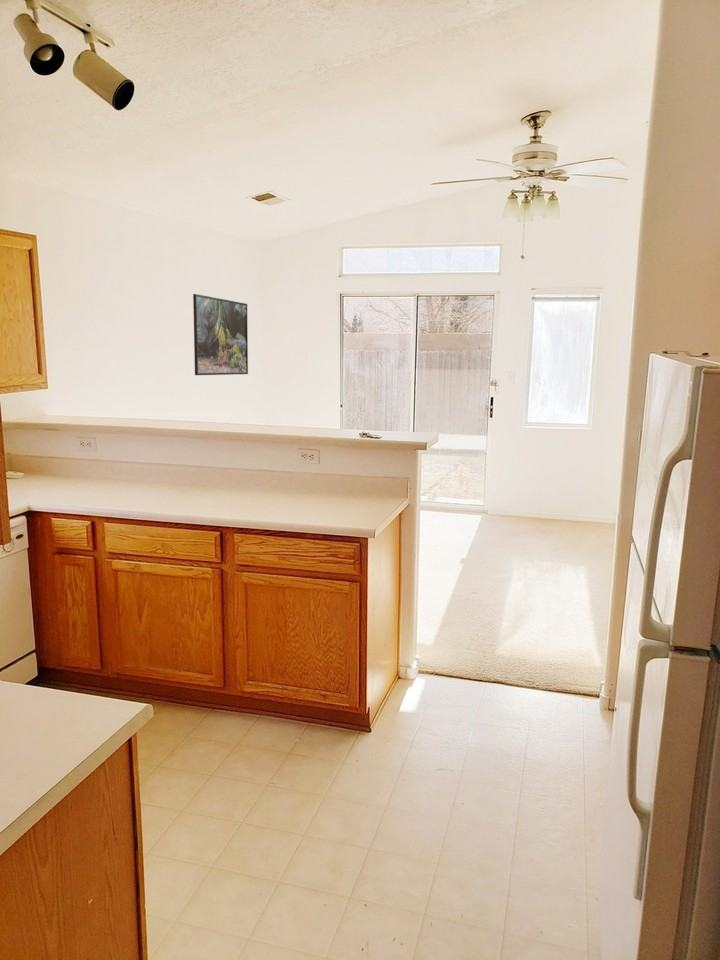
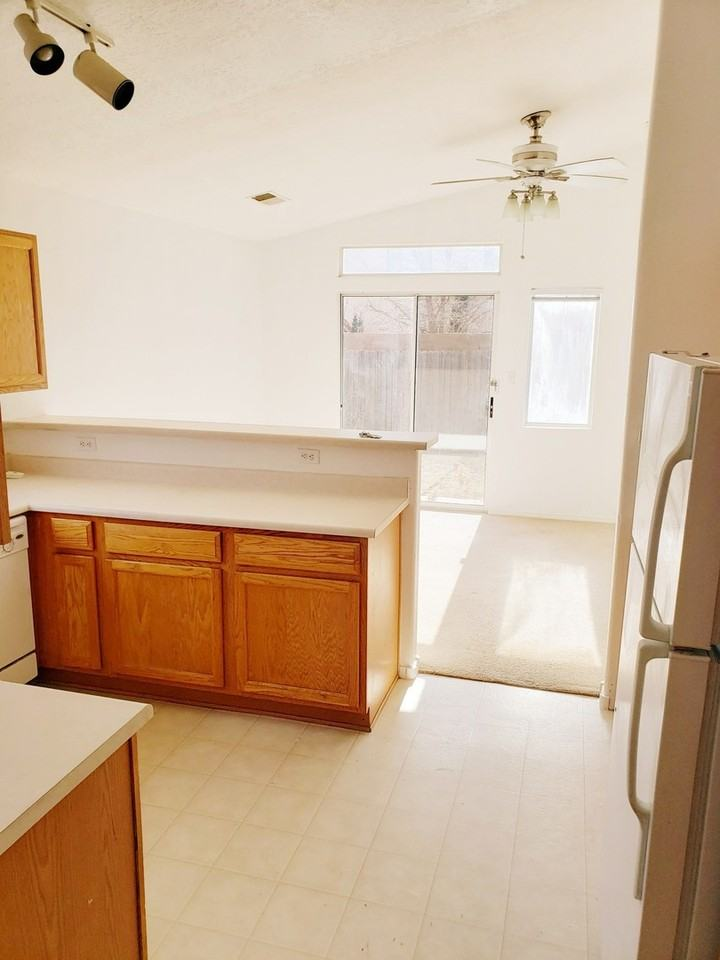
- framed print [192,293,249,376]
